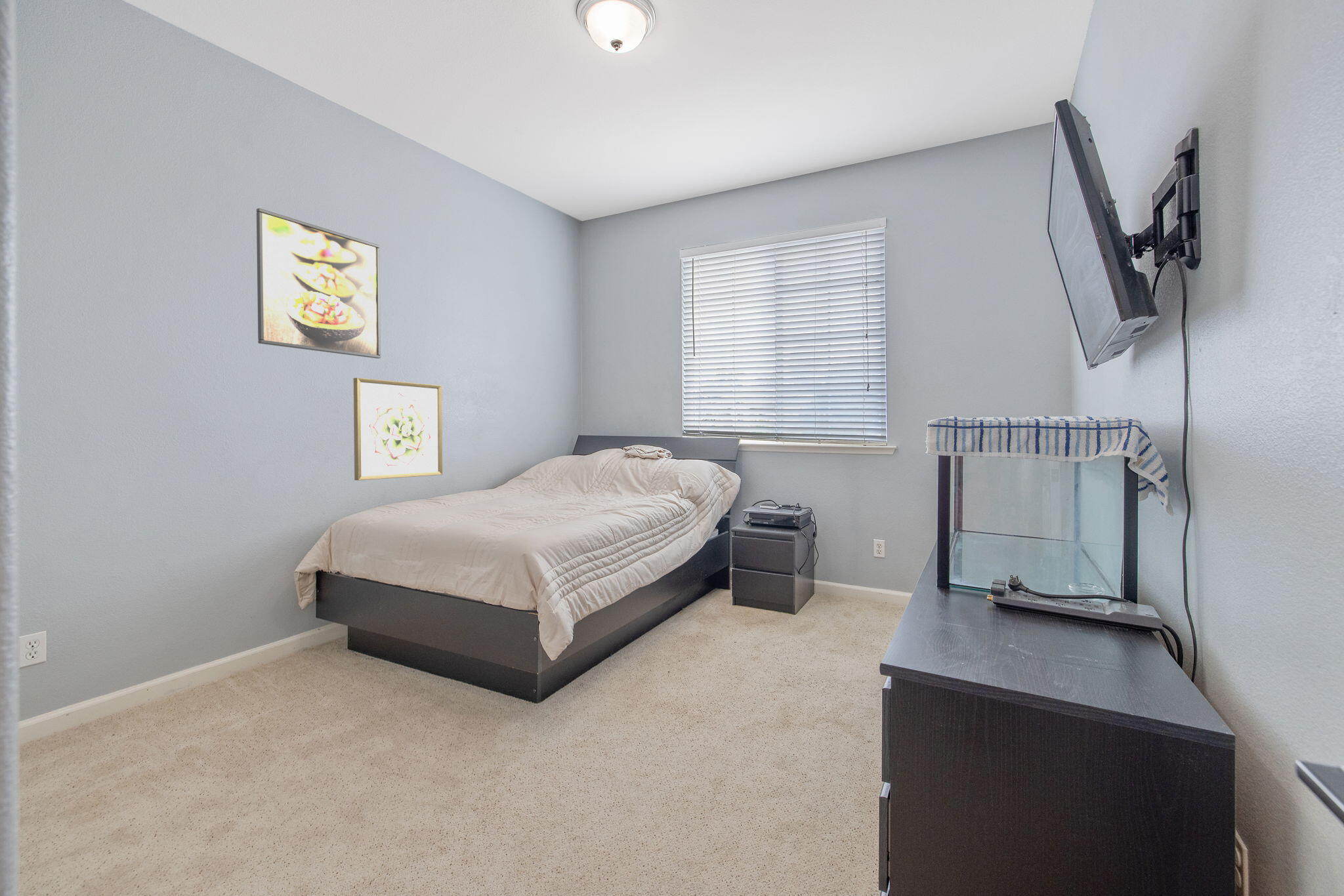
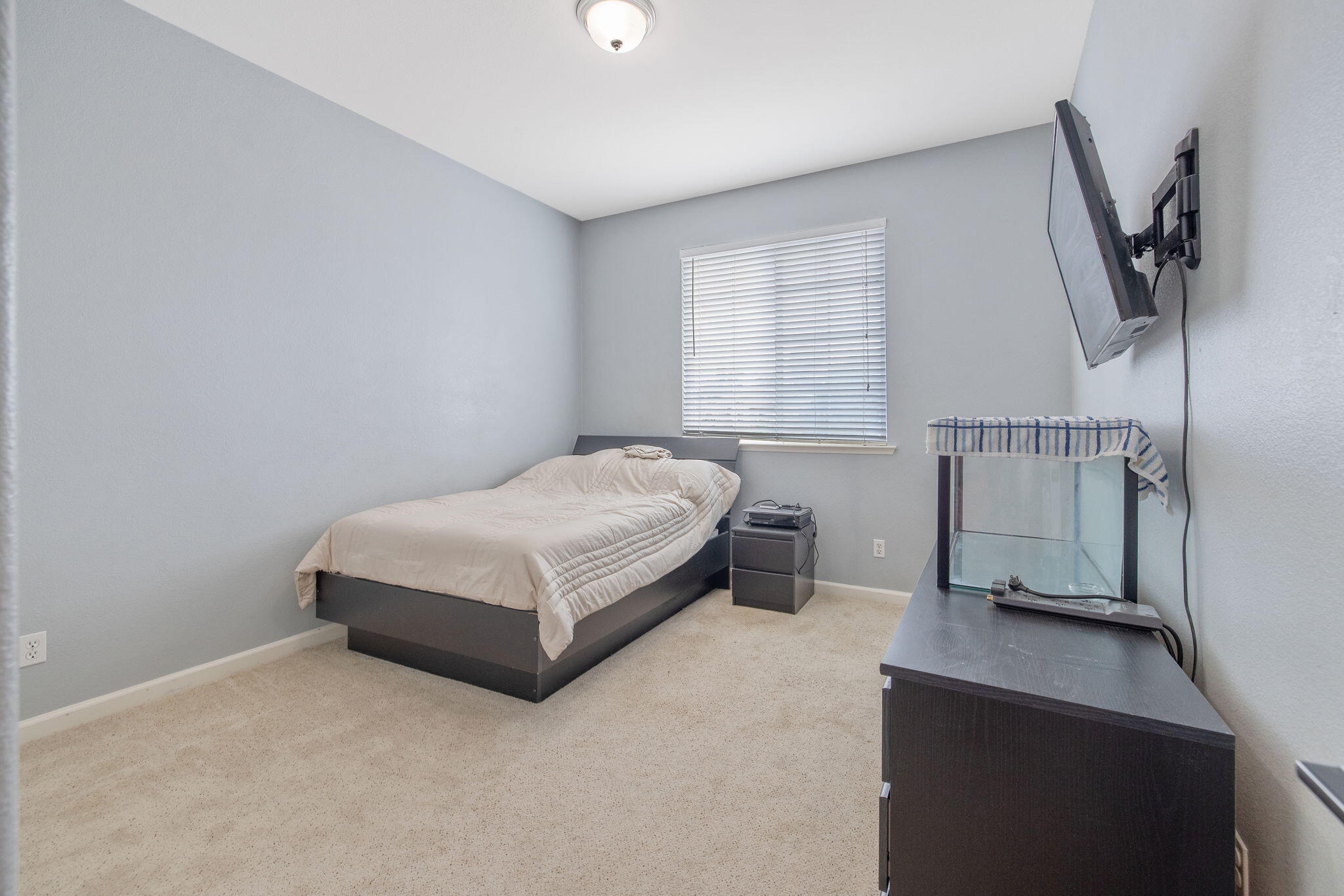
- wall art [353,377,443,481]
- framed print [256,207,381,359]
